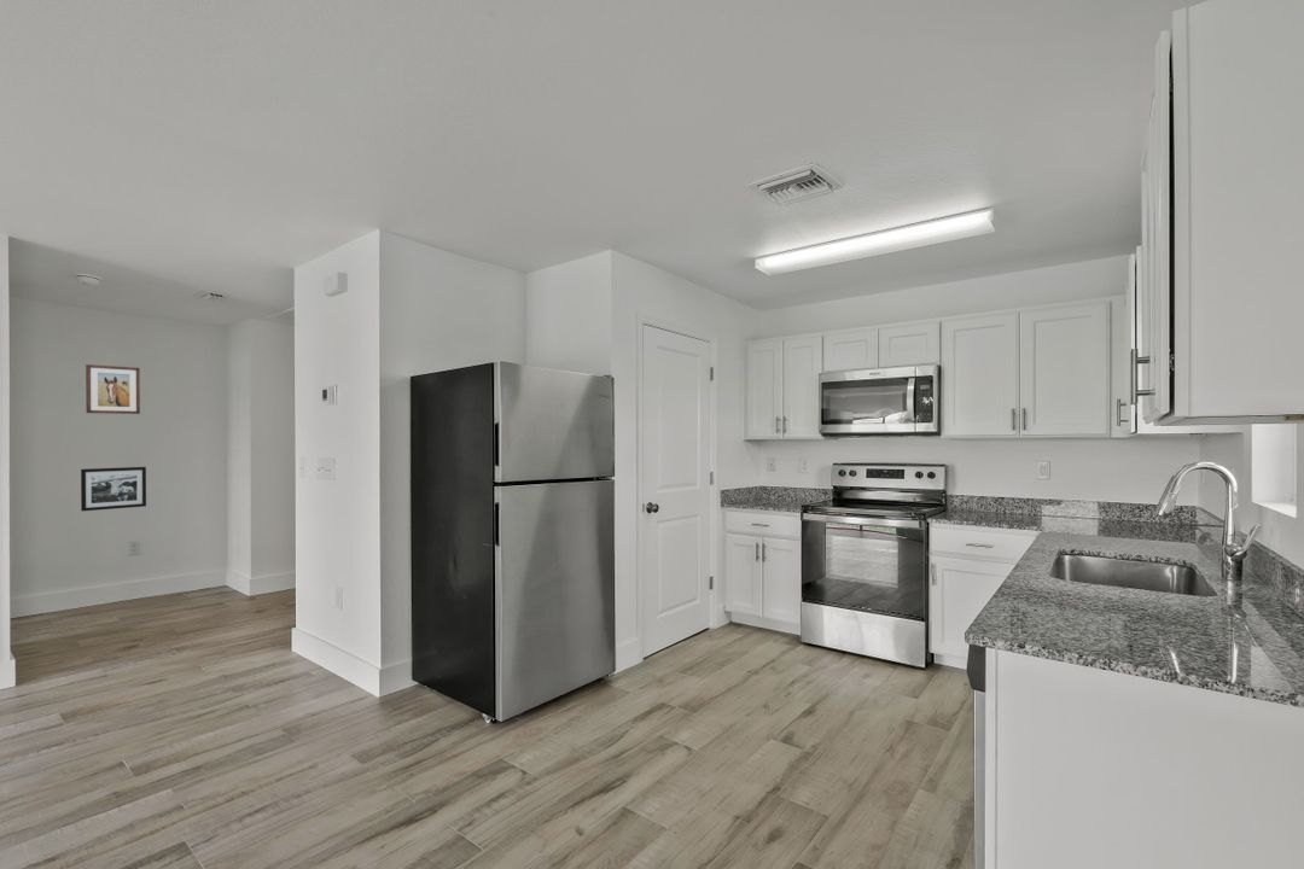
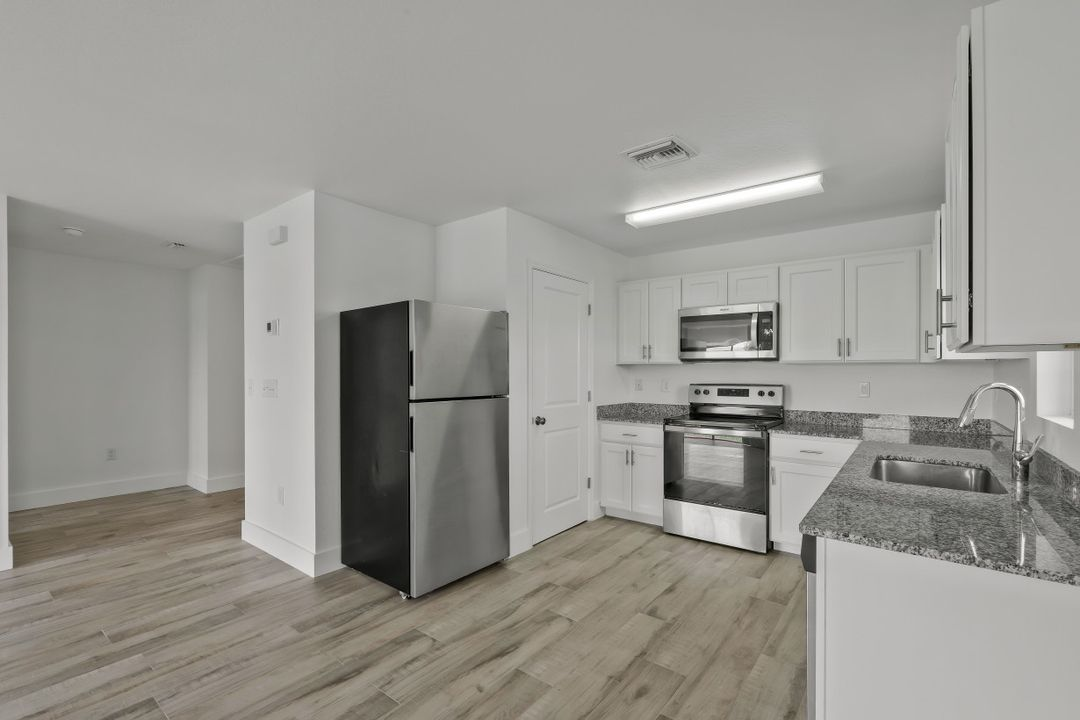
- picture frame [80,466,147,512]
- wall art [85,363,141,415]
